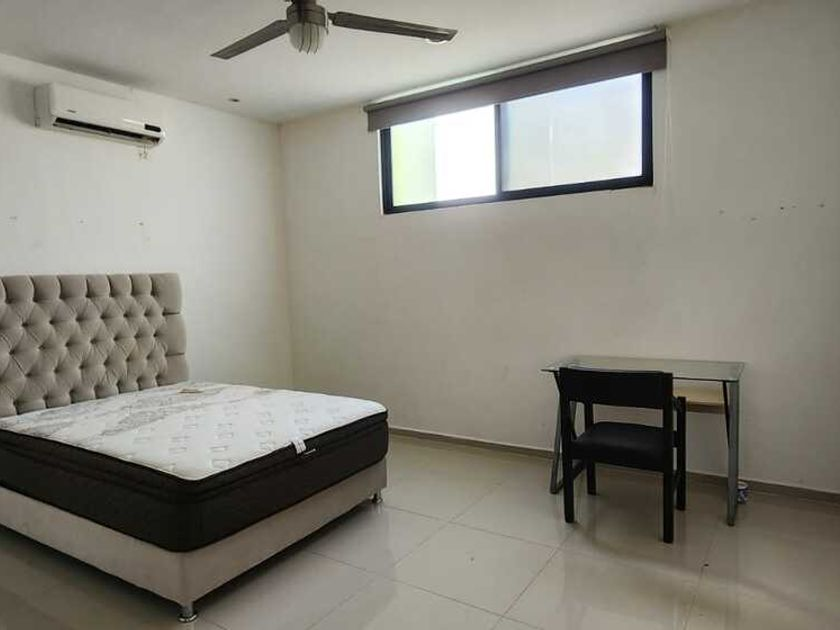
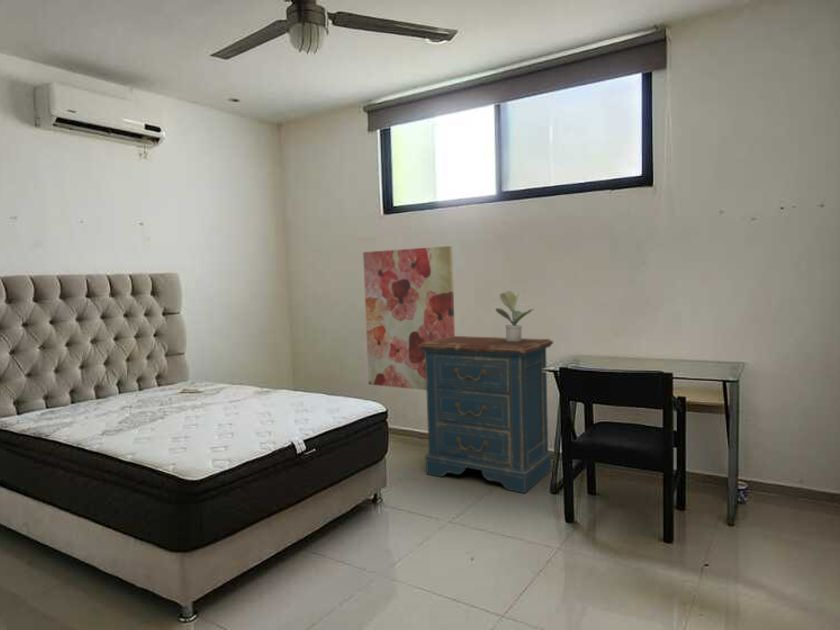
+ dresser [418,335,554,494]
+ potted plant [495,290,535,341]
+ wall art [362,245,456,391]
